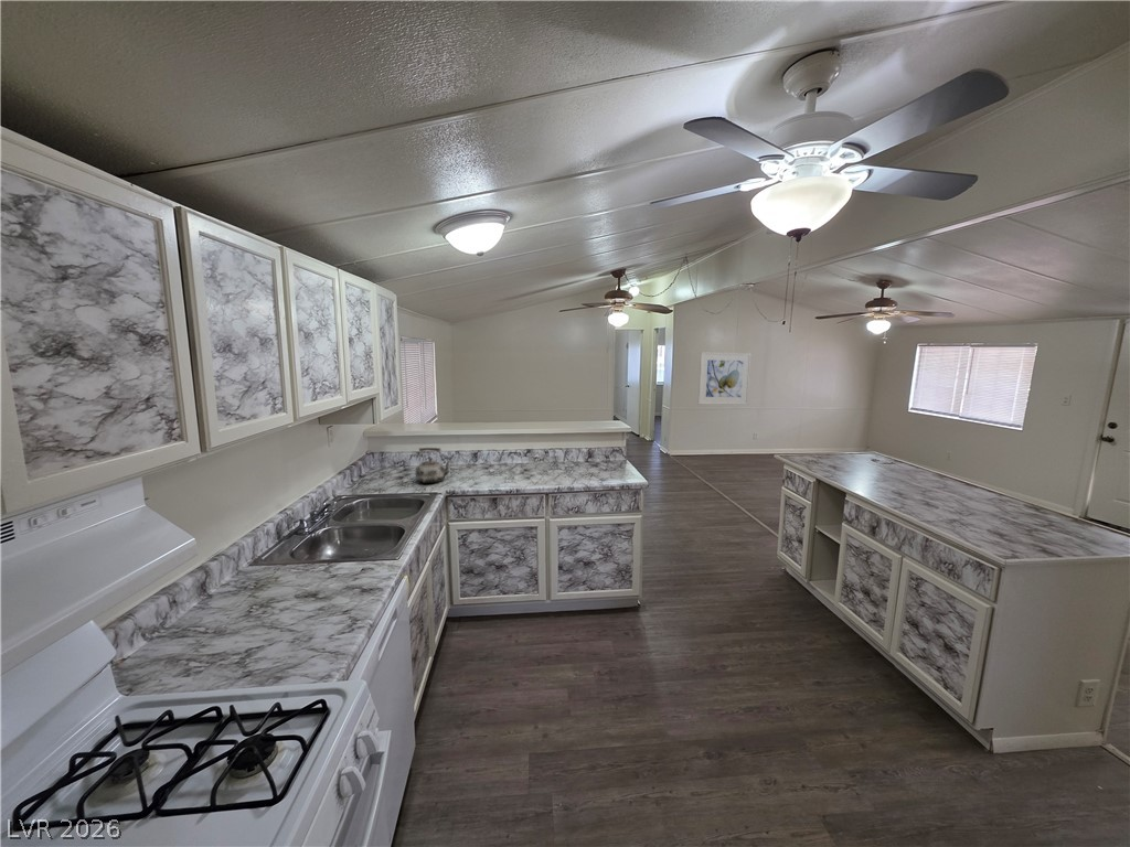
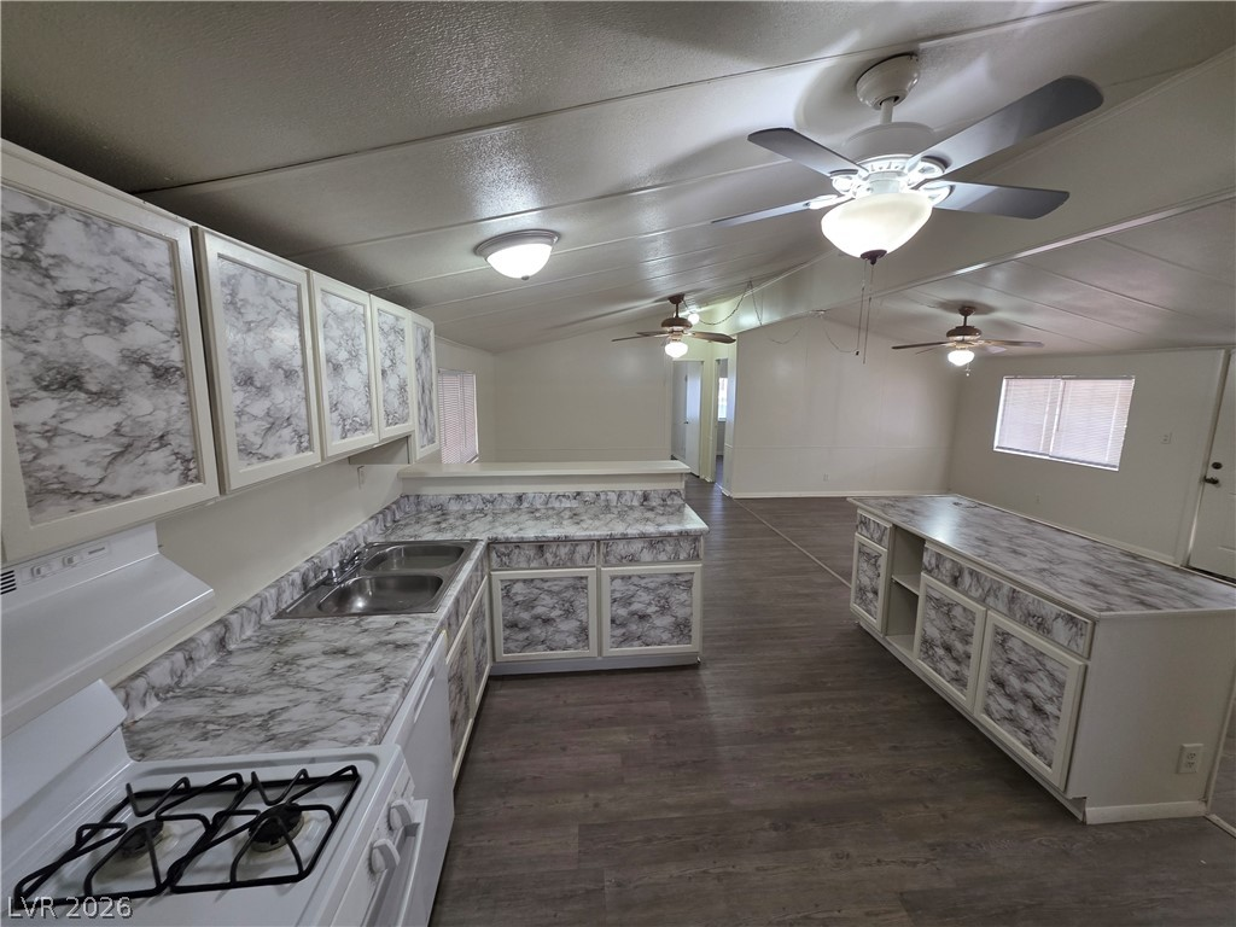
- kettle [415,447,451,484]
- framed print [697,352,753,406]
